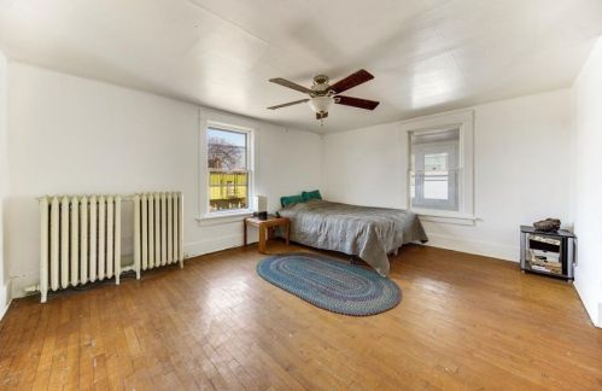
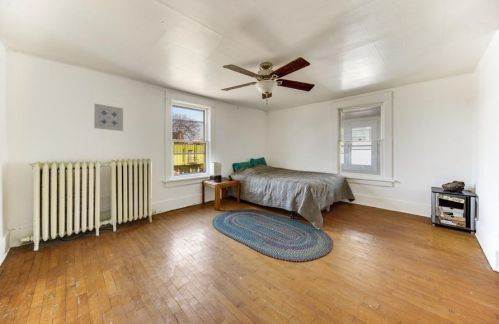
+ wall art [93,103,124,132]
